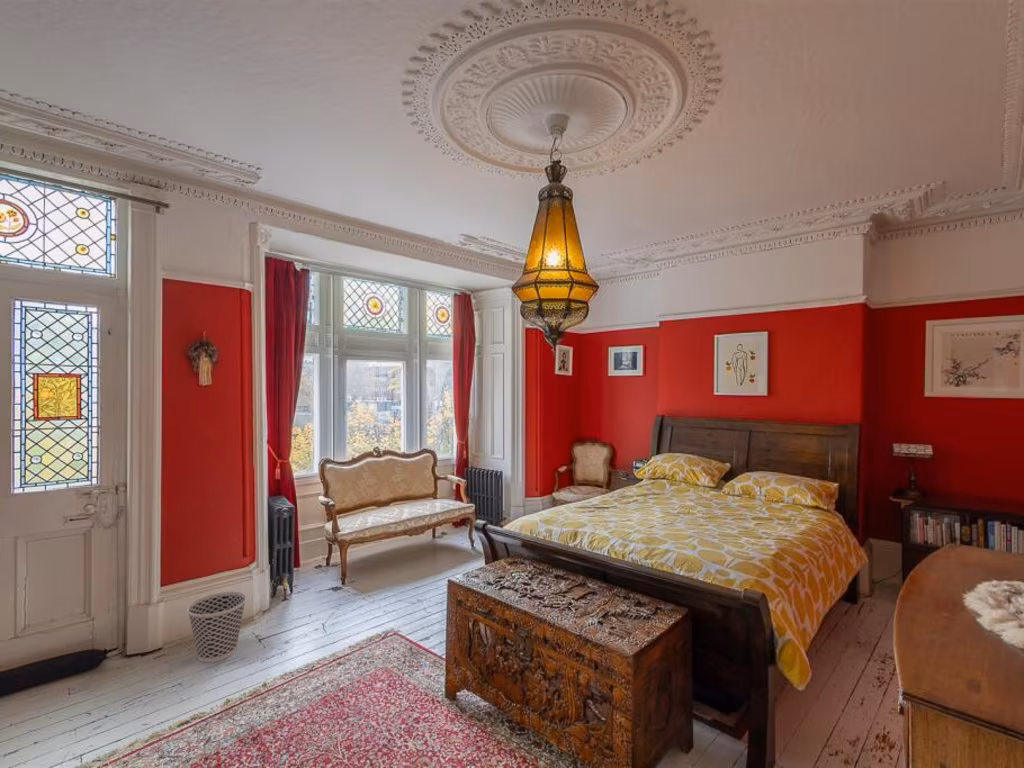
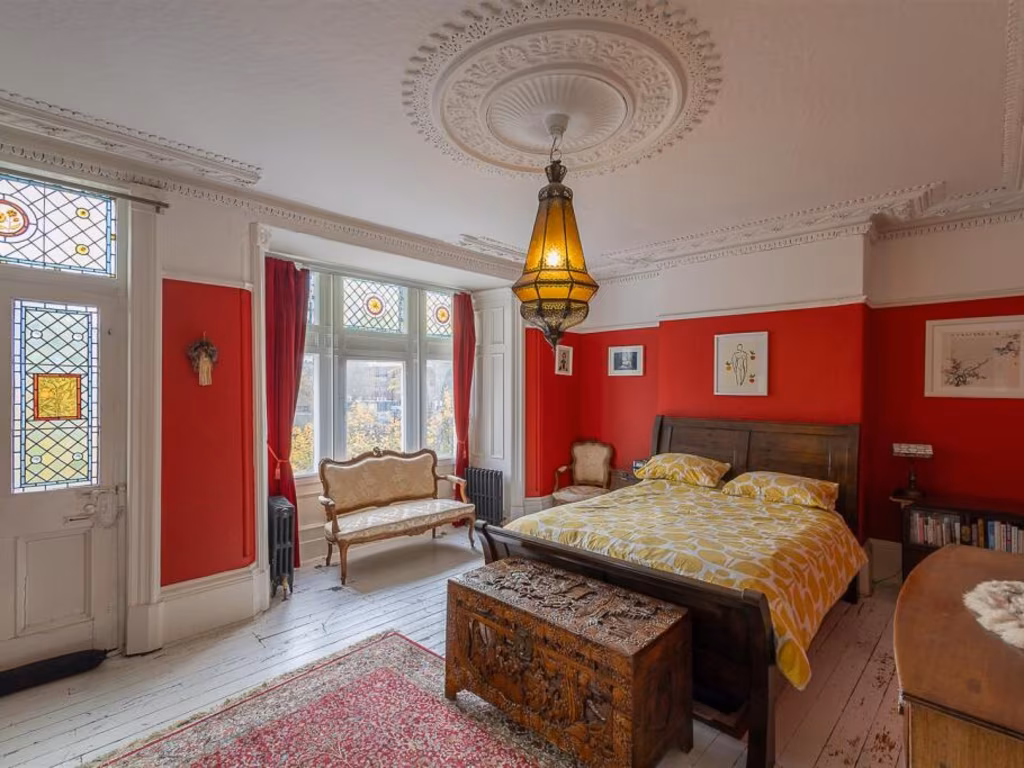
- wastebasket [186,591,248,663]
